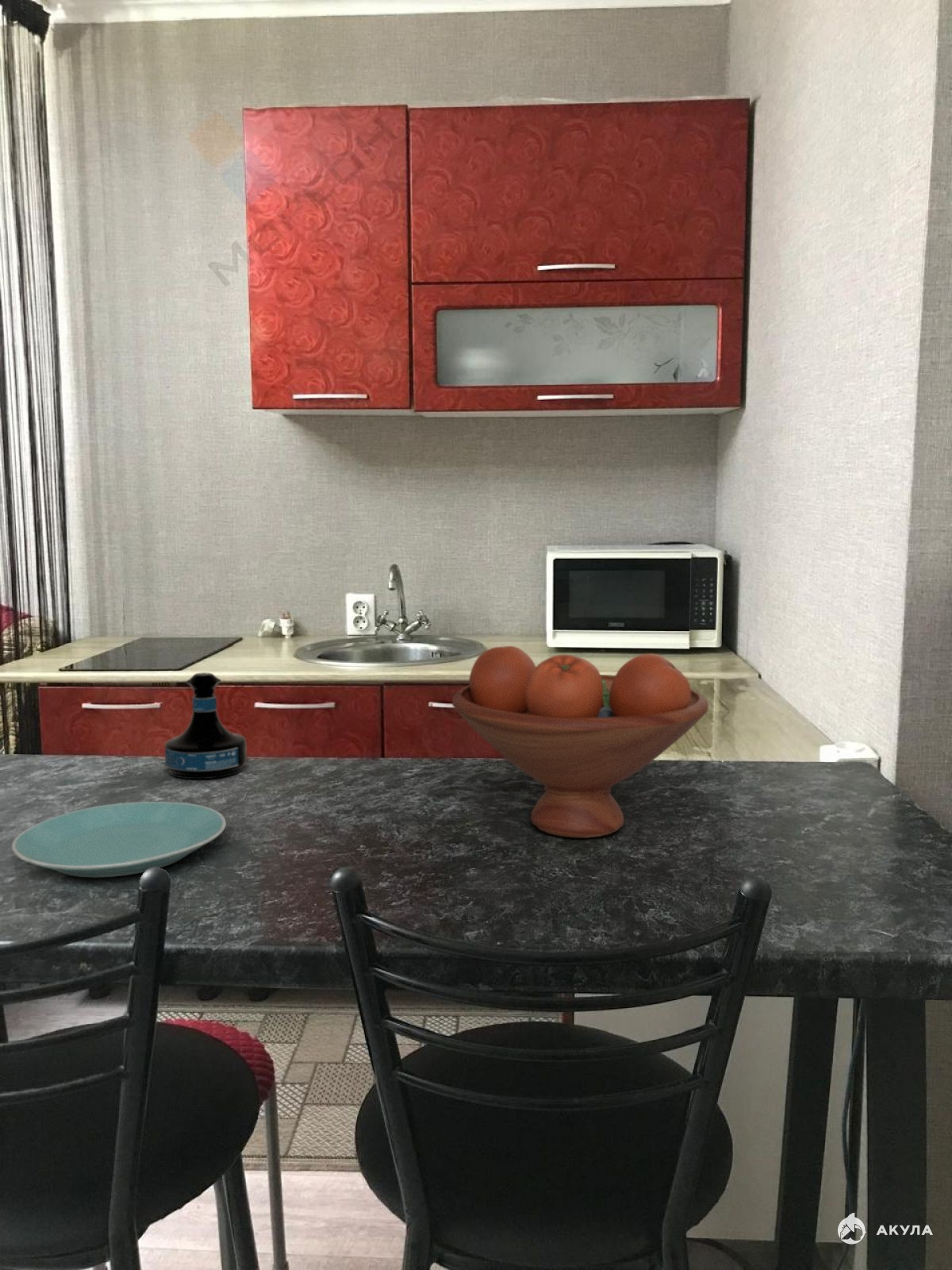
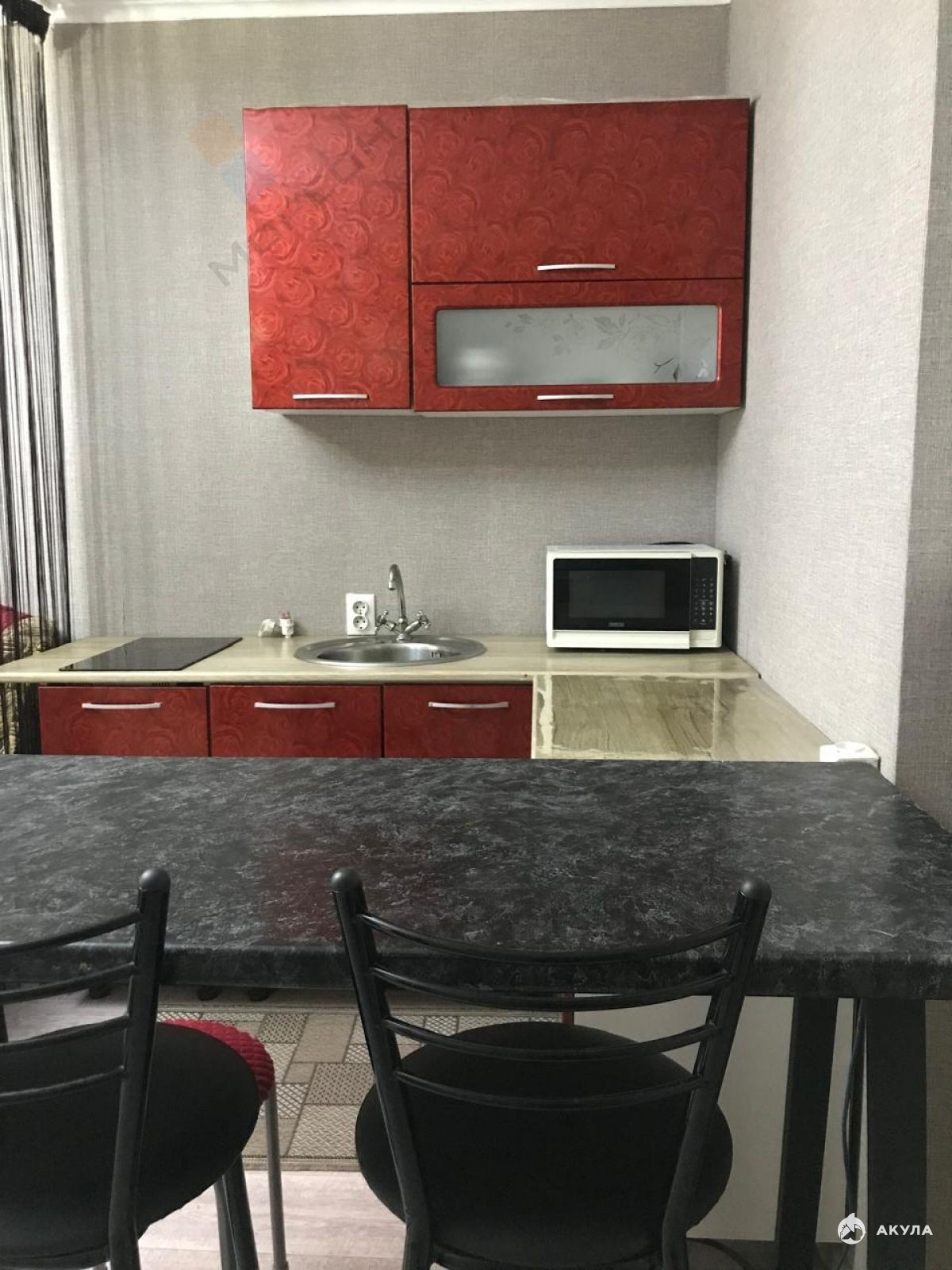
- tequila bottle [164,672,248,779]
- fruit bowl [451,645,709,839]
- plate [11,801,227,878]
